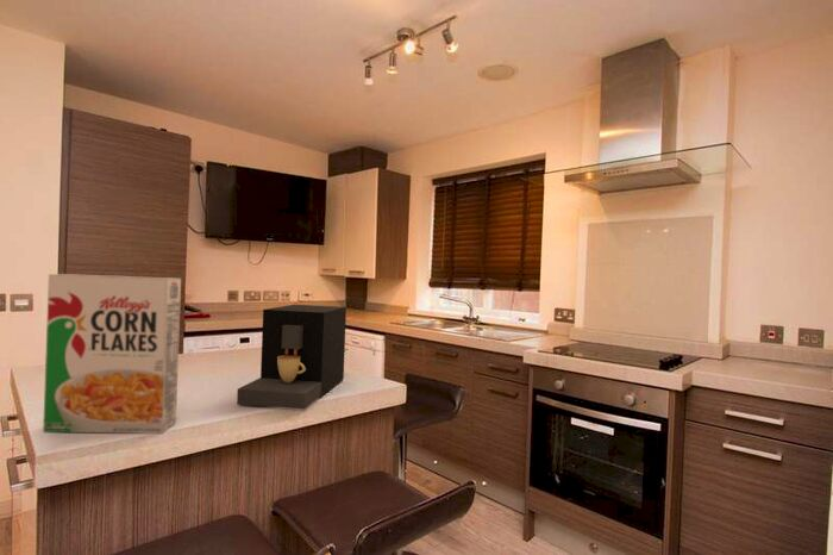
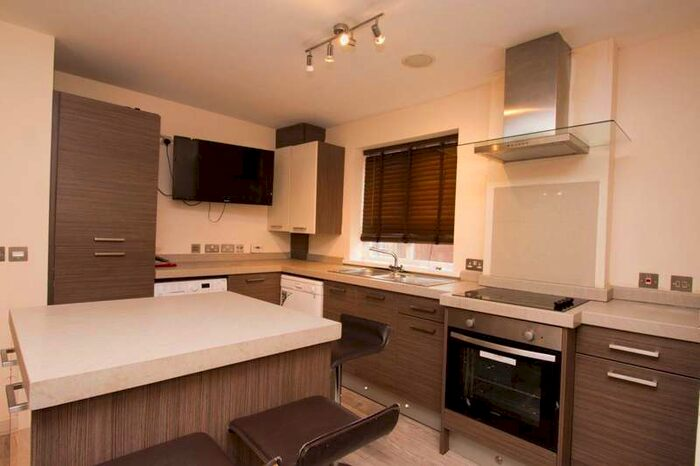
- coffee maker [236,304,347,410]
- cereal box [42,273,182,435]
